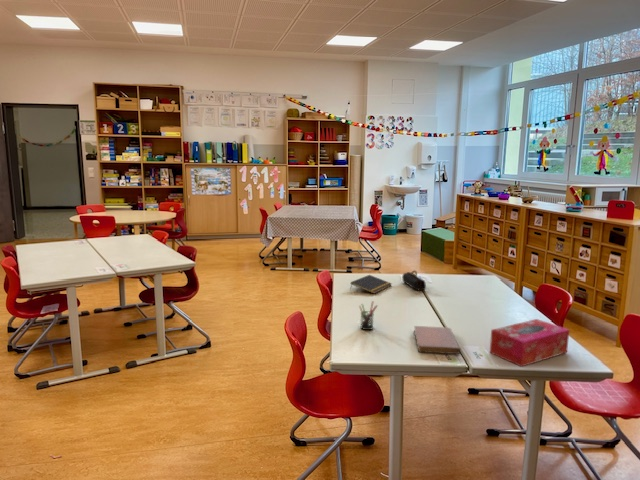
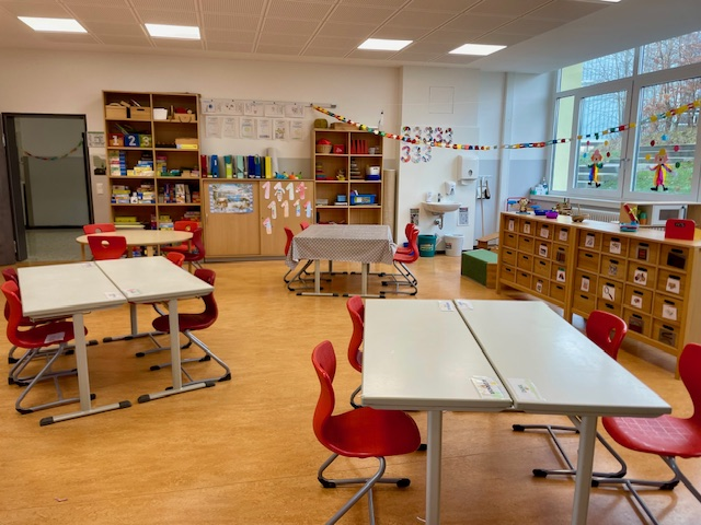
- pen holder [358,300,379,331]
- pencil case [401,269,427,291]
- notebook [413,325,461,355]
- notepad [349,274,393,295]
- tissue box [489,318,570,368]
